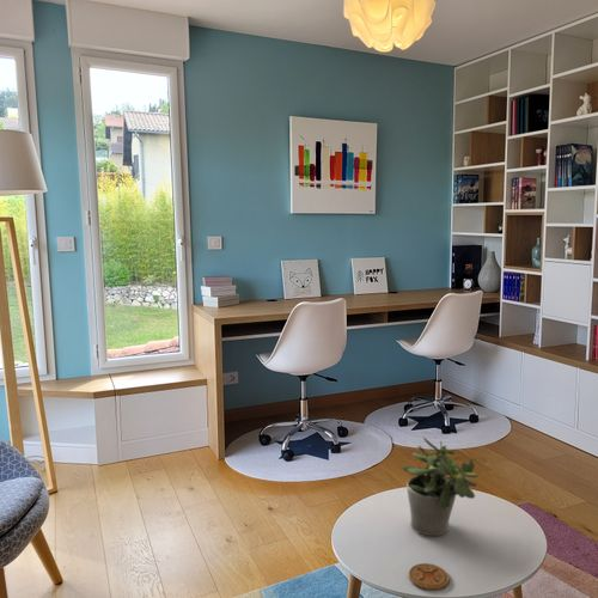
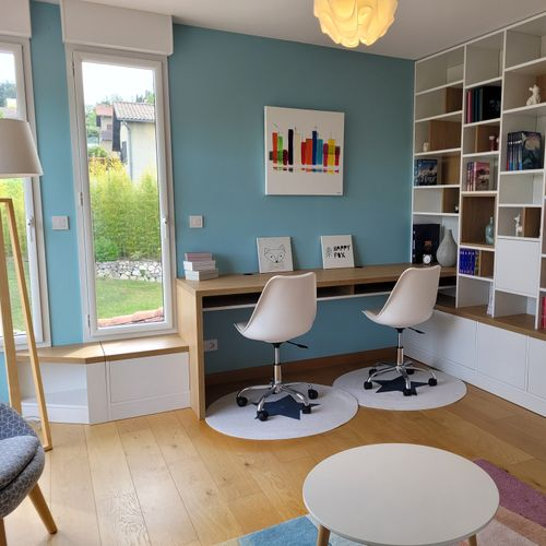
- coaster [408,562,450,591]
- potted plant [401,437,480,537]
